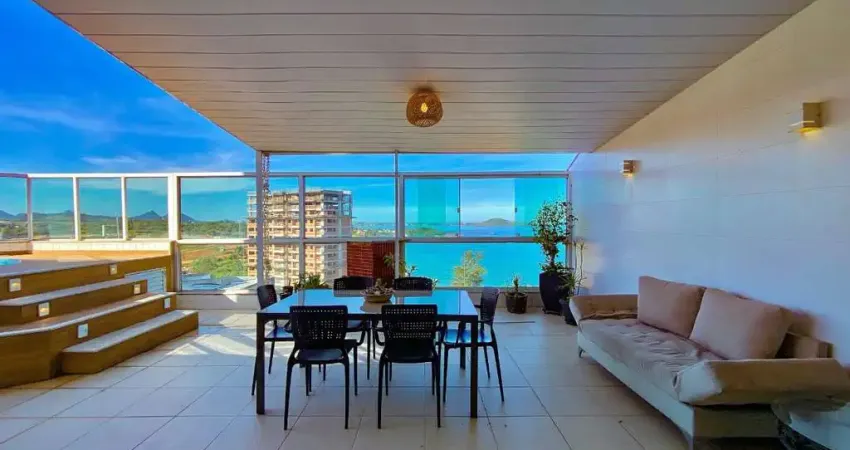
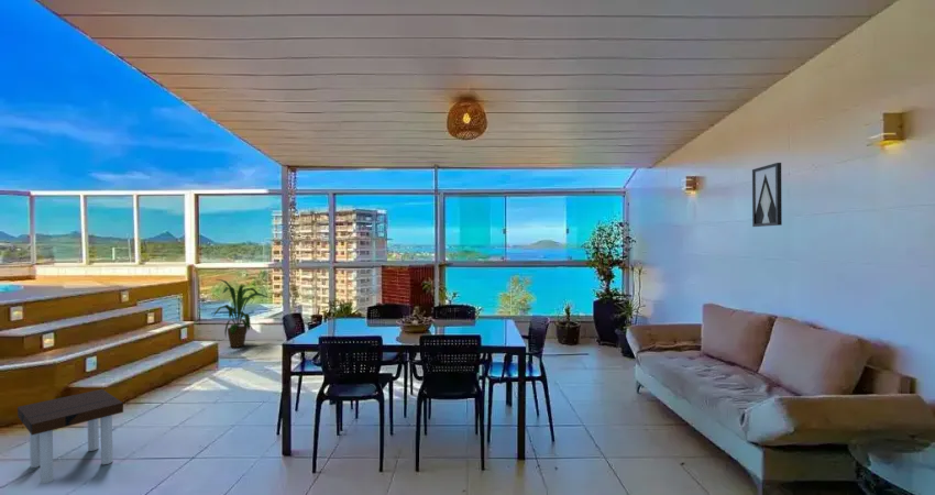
+ house plant [212,278,270,349]
+ side table [16,388,124,485]
+ wall art [751,162,783,228]
